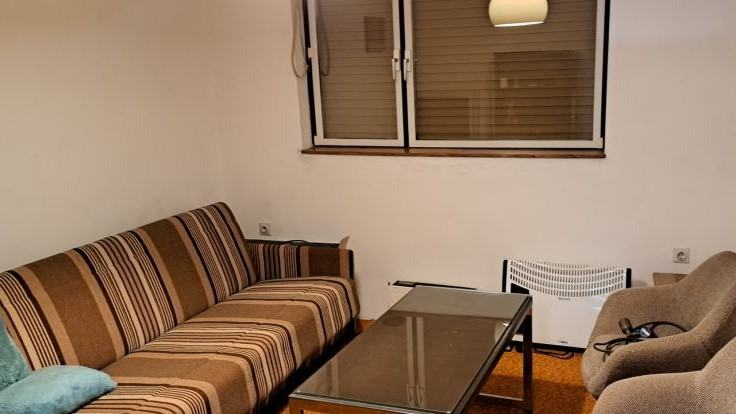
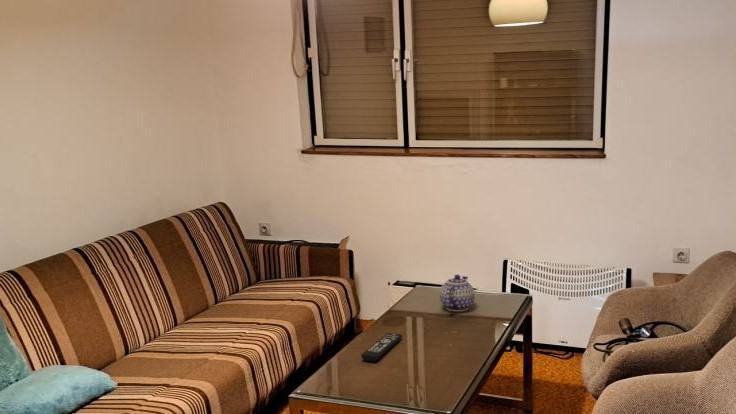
+ teapot [439,274,476,312]
+ remote control [360,332,403,362]
